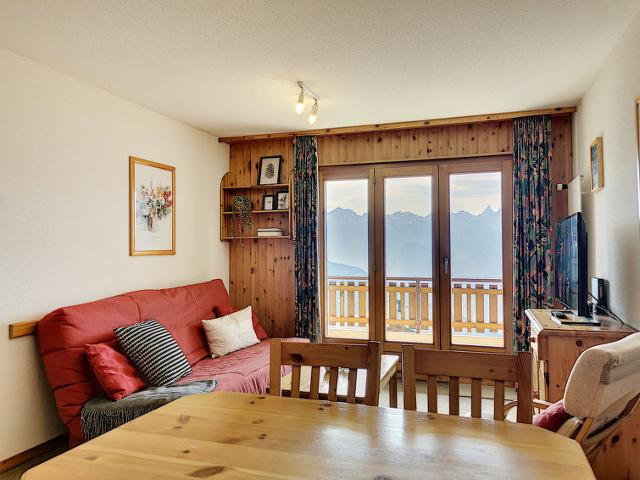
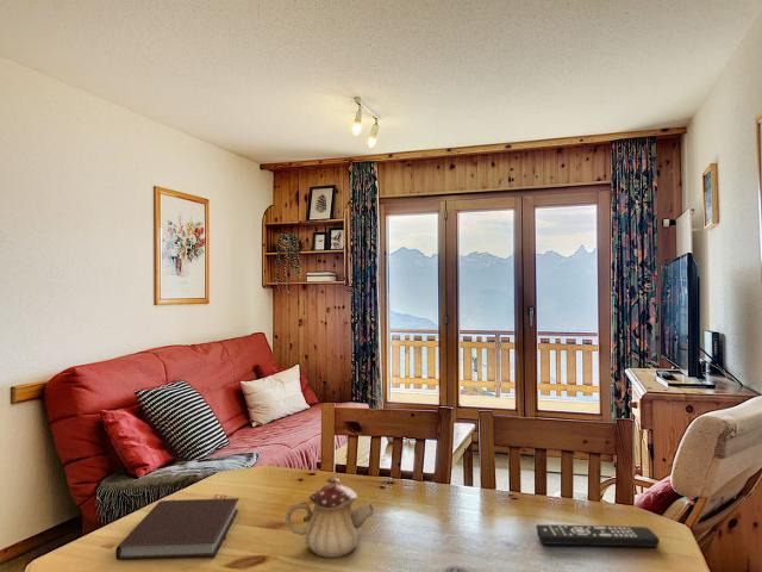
+ notebook [114,497,239,561]
+ remote control [535,523,661,548]
+ teapot [285,475,375,559]
